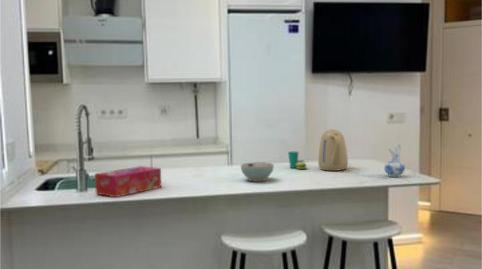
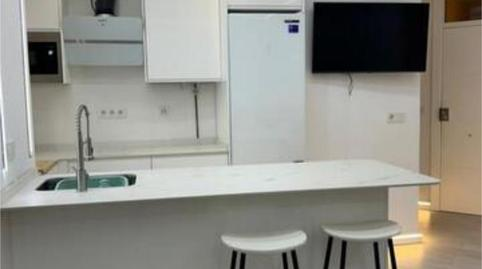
- bowl [240,161,275,183]
- tissue box [94,165,162,198]
- cup [287,151,308,170]
- ceramic pitcher [383,142,406,178]
- kettle [317,128,349,172]
